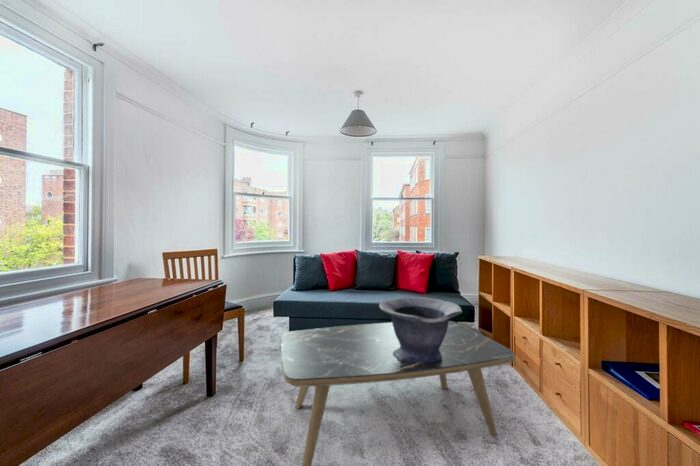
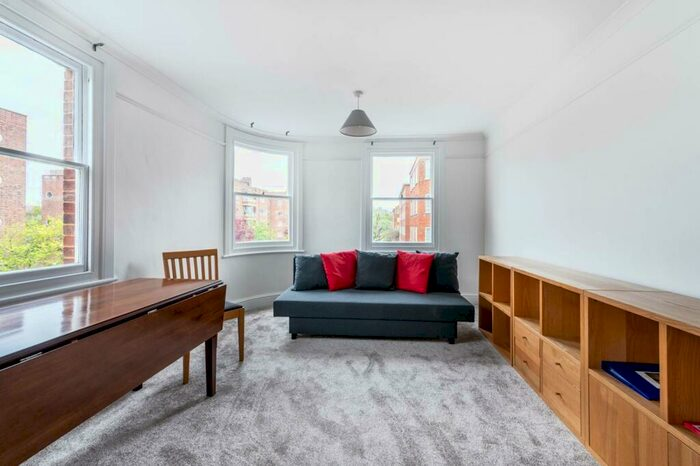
- coffee table [280,320,516,466]
- decorative bowl [378,296,463,363]
